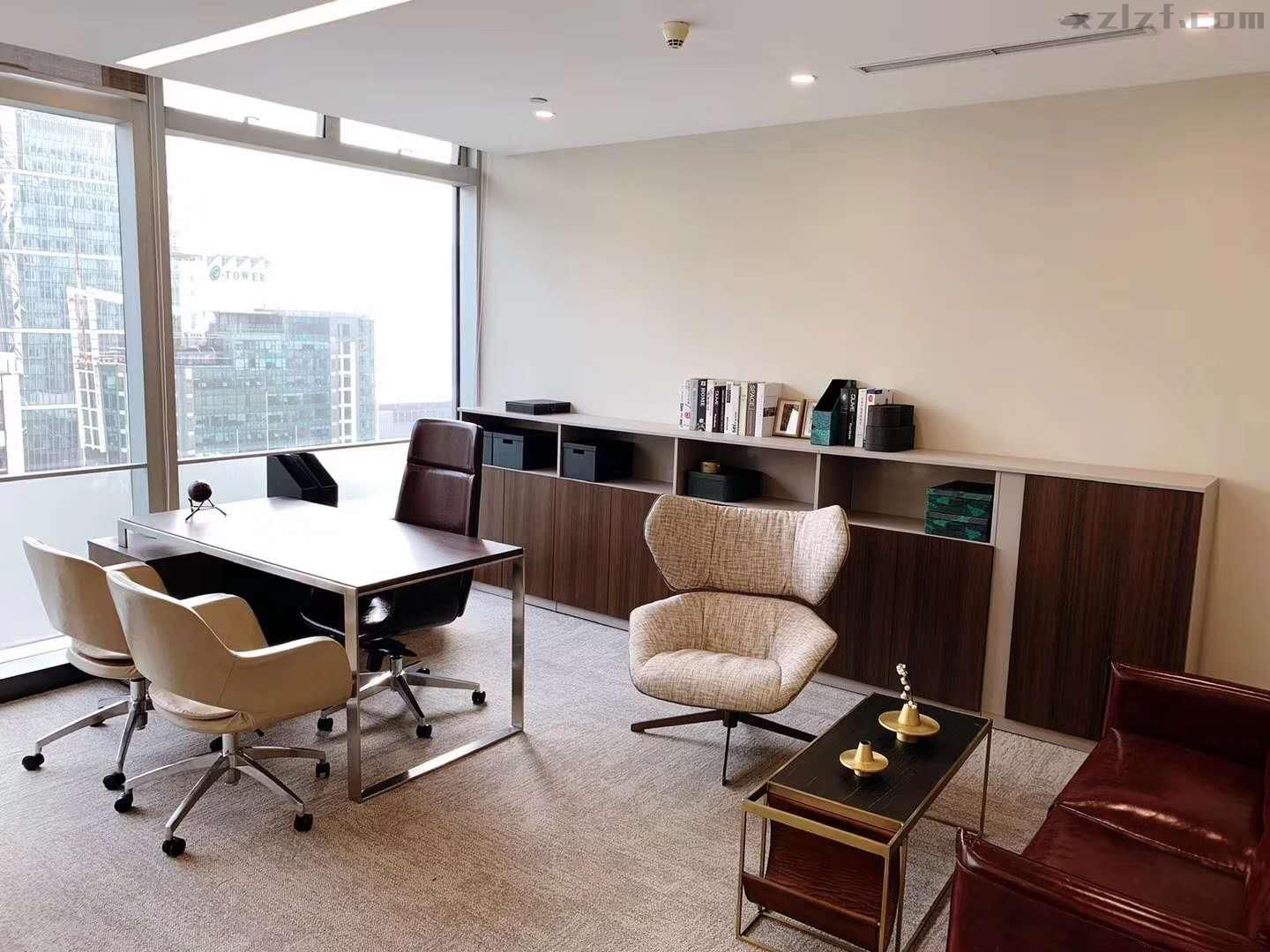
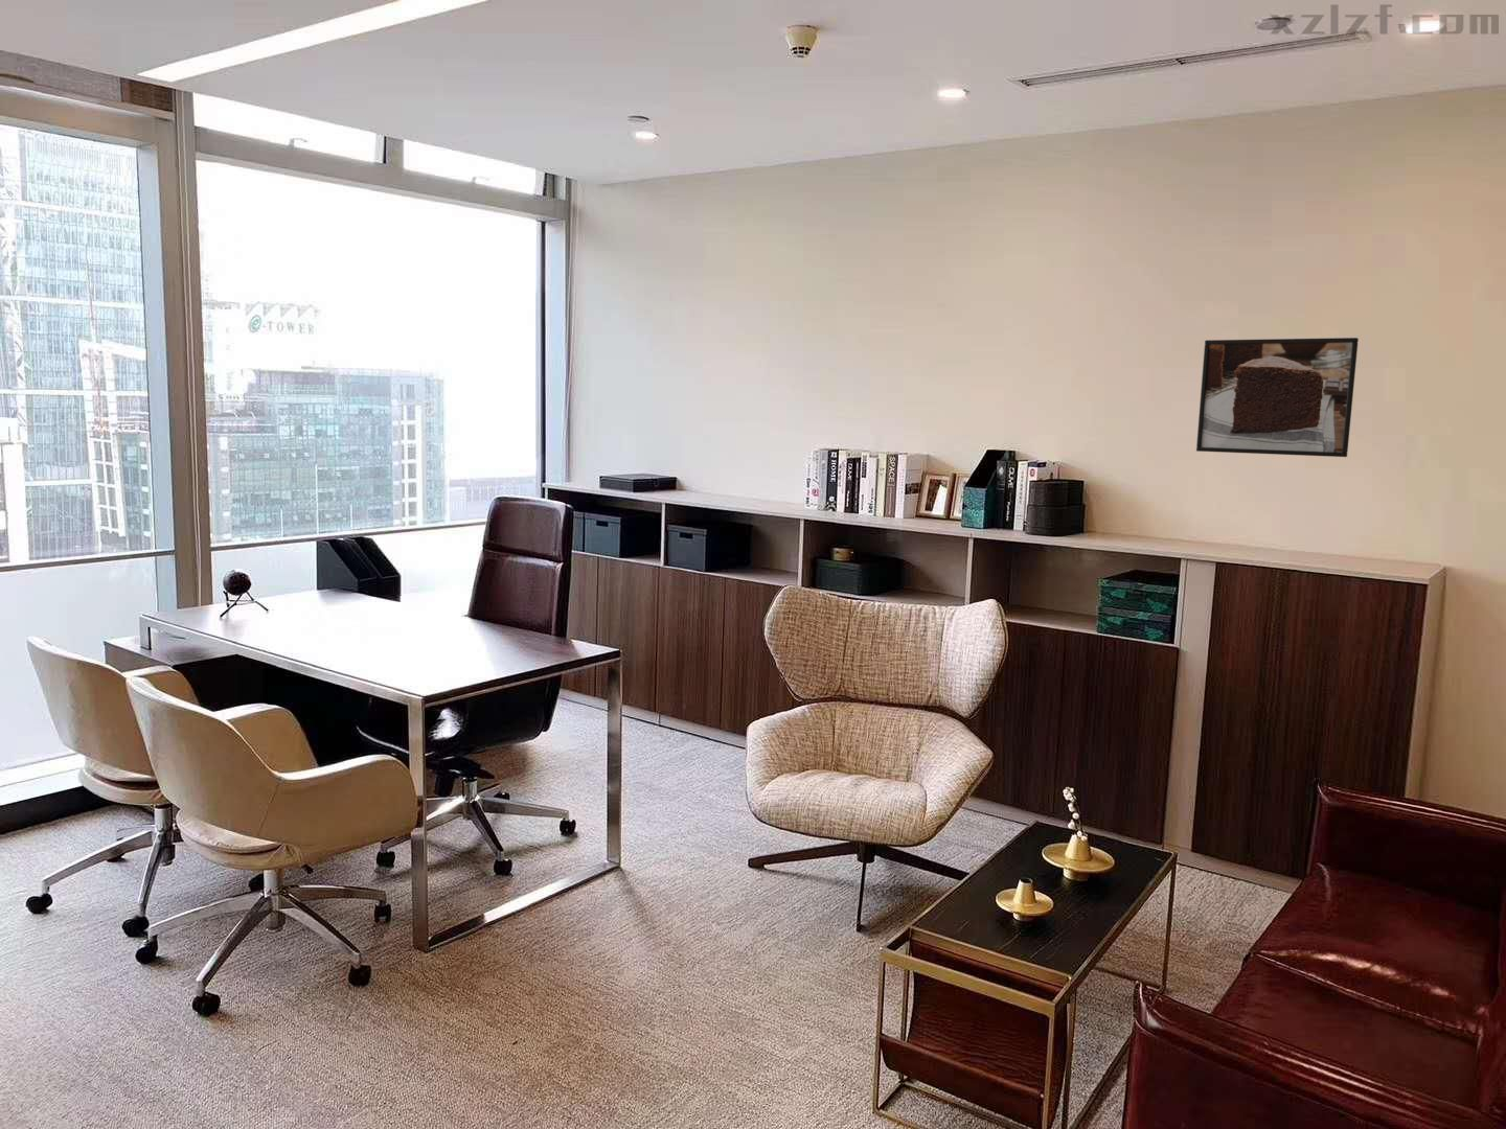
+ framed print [1195,337,1360,458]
